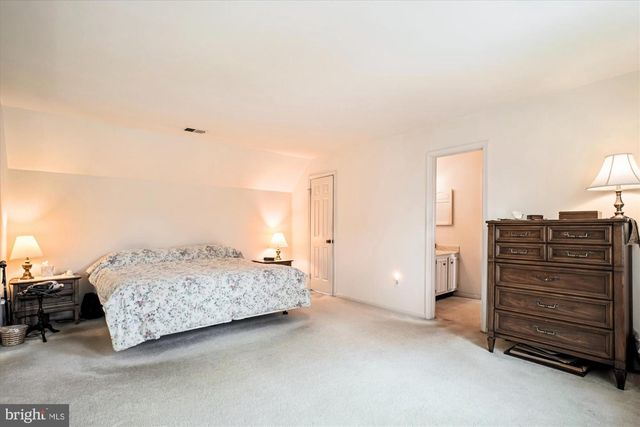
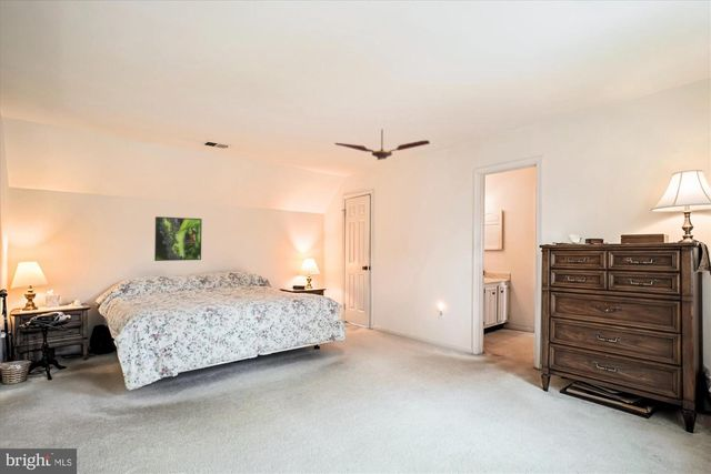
+ ceiling fan [333,128,431,161]
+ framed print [153,215,203,262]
